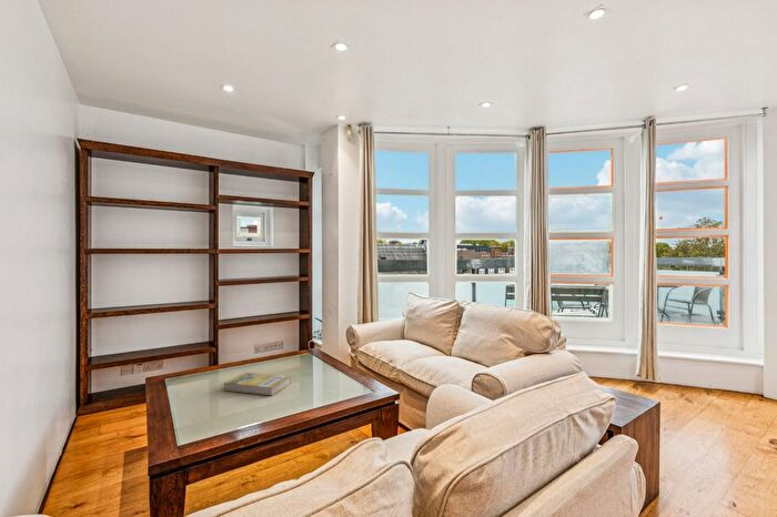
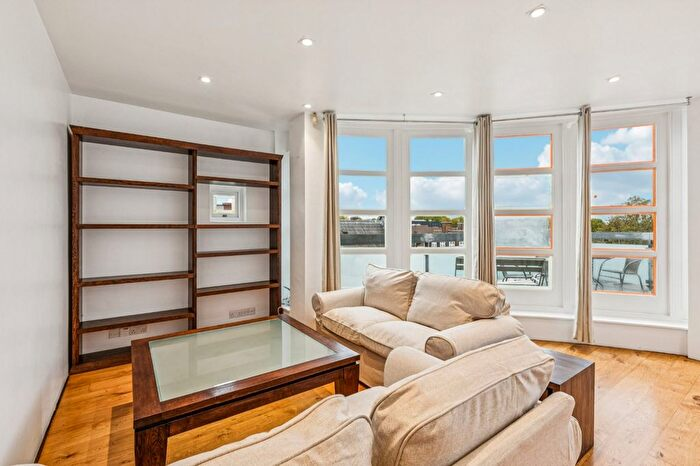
- book [223,372,292,396]
